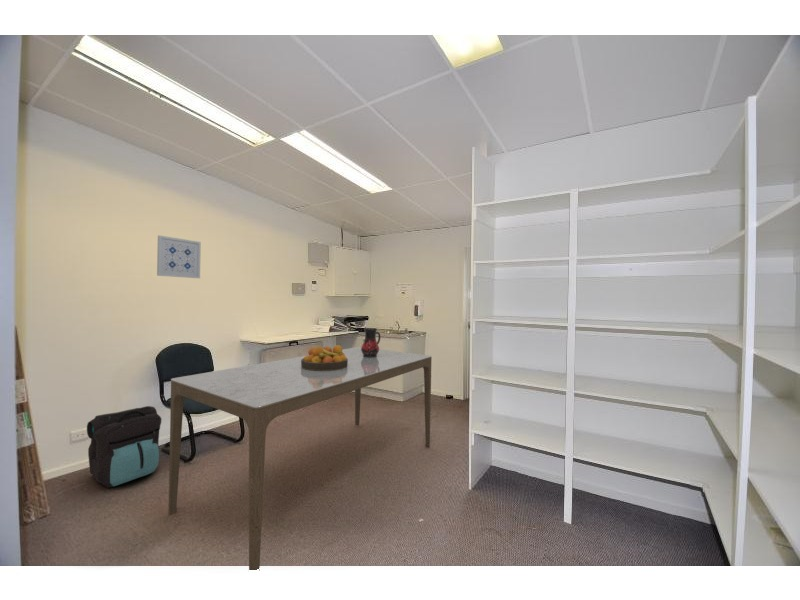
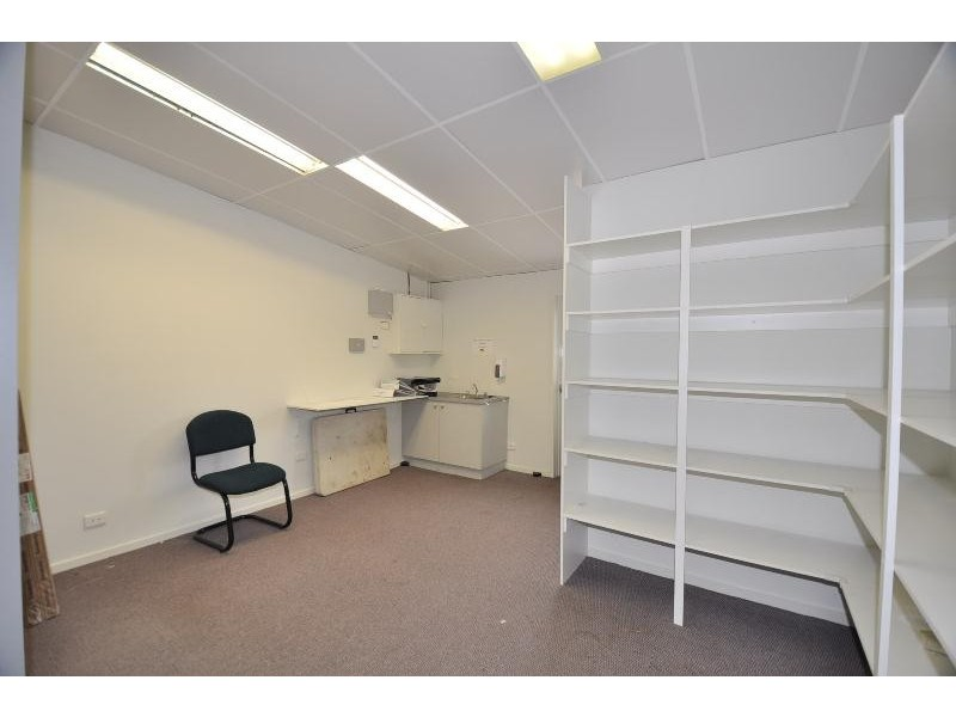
- wall art [156,234,202,279]
- backpack [86,405,162,489]
- pitcher [361,327,381,357]
- dining table [168,346,433,571]
- fruit bowl [301,344,348,371]
